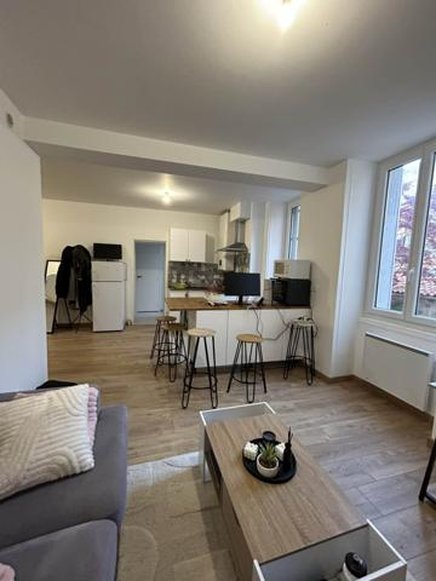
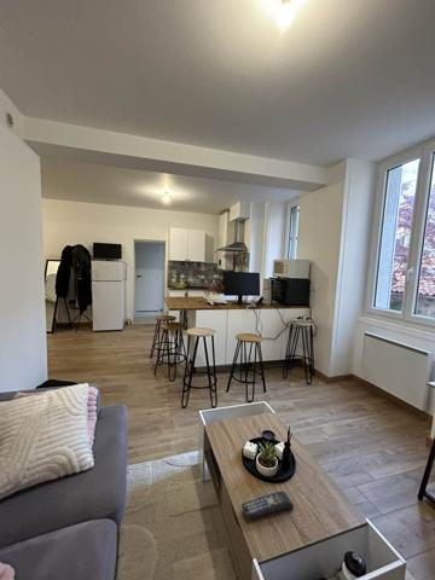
+ remote control [240,489,295,521]
